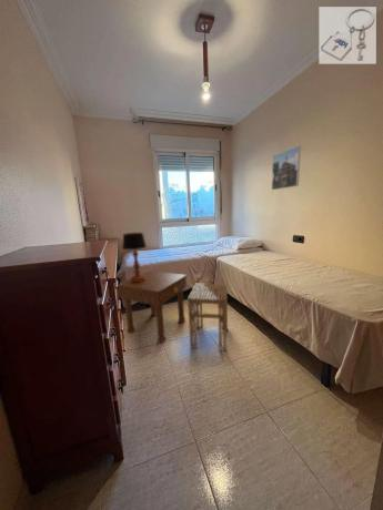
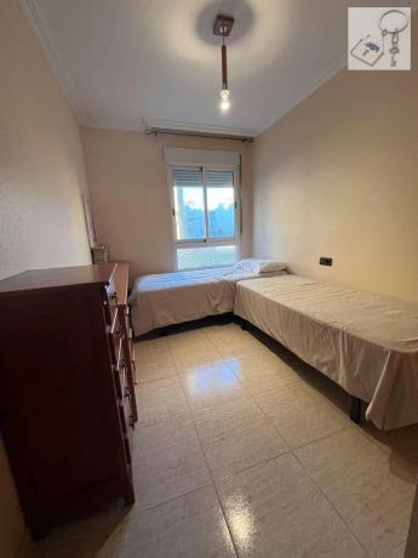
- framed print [271,145,302,191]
- nightstand [117,269,188,344]
- stool [187,282,229,353]
- table lamp [121,232,148,282]
